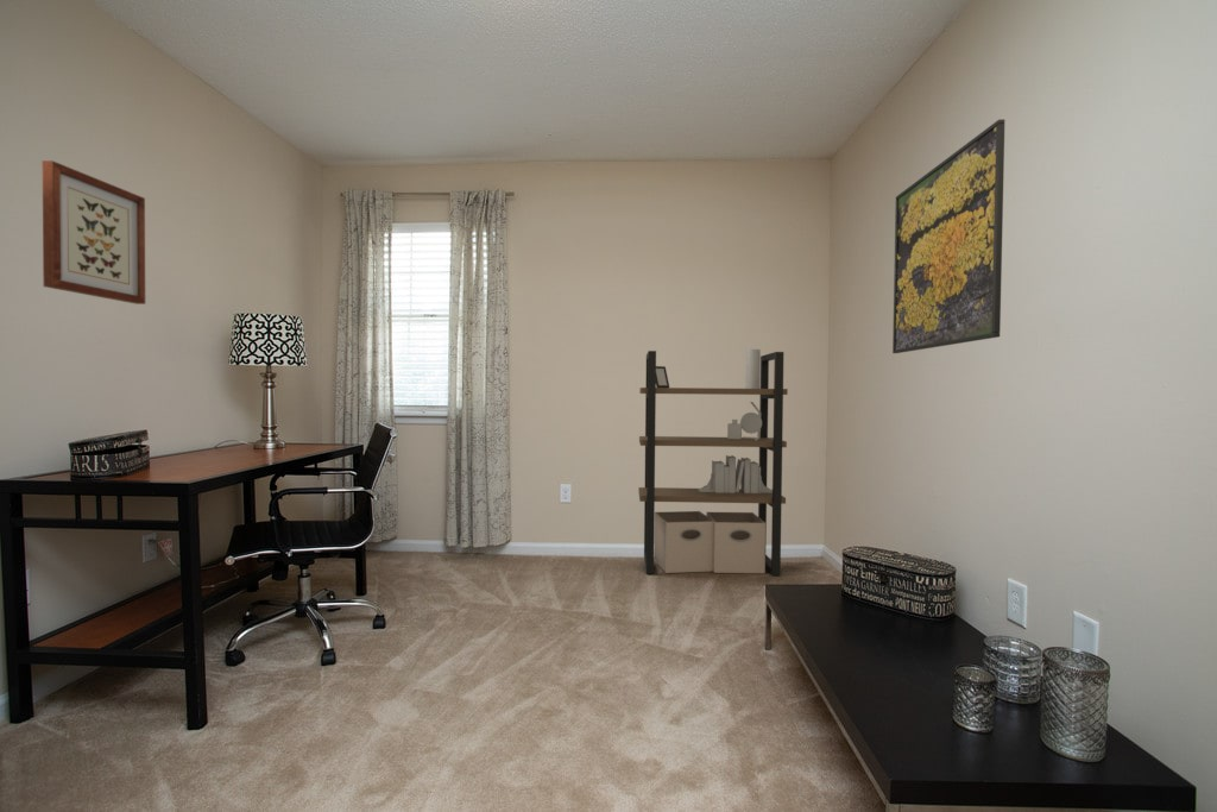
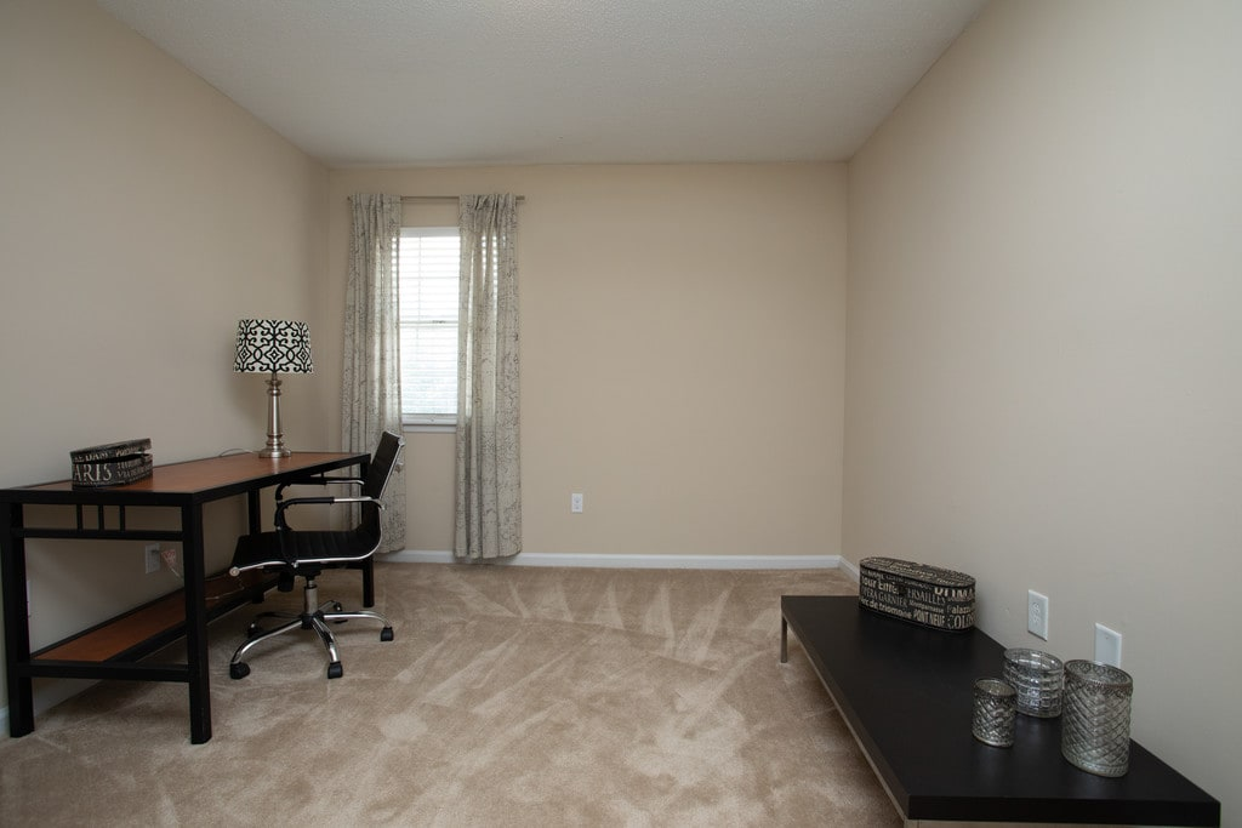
- wall art [42,159,146,306]
- shelving unit [637,348,789,578]
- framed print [891,118,1005,354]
